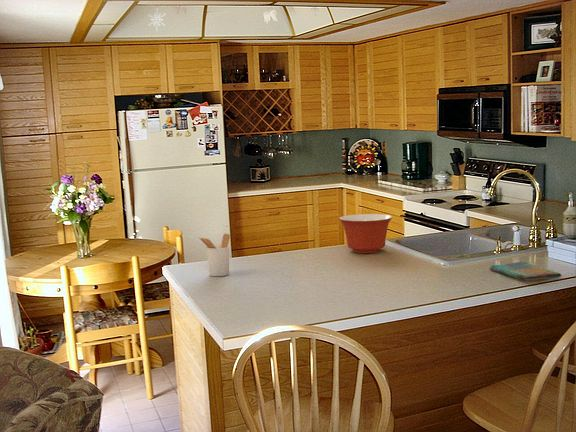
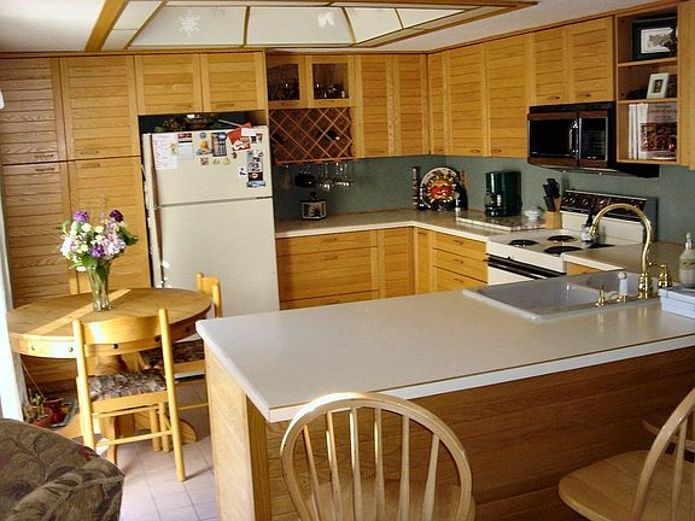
- mixing bowl [338,213,394,254]
- utensil holder [198,233,231,277]
- dish towel [489,260,562,281]
